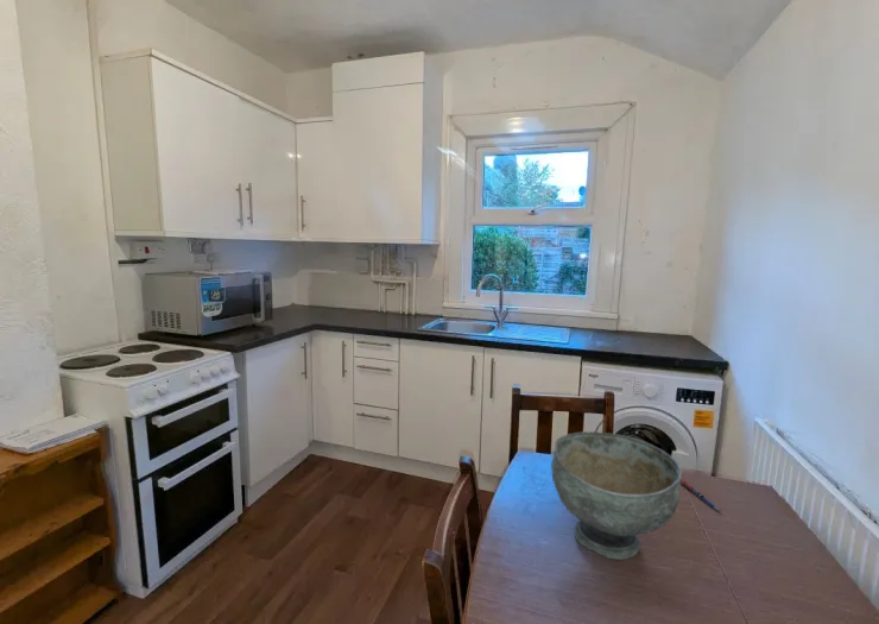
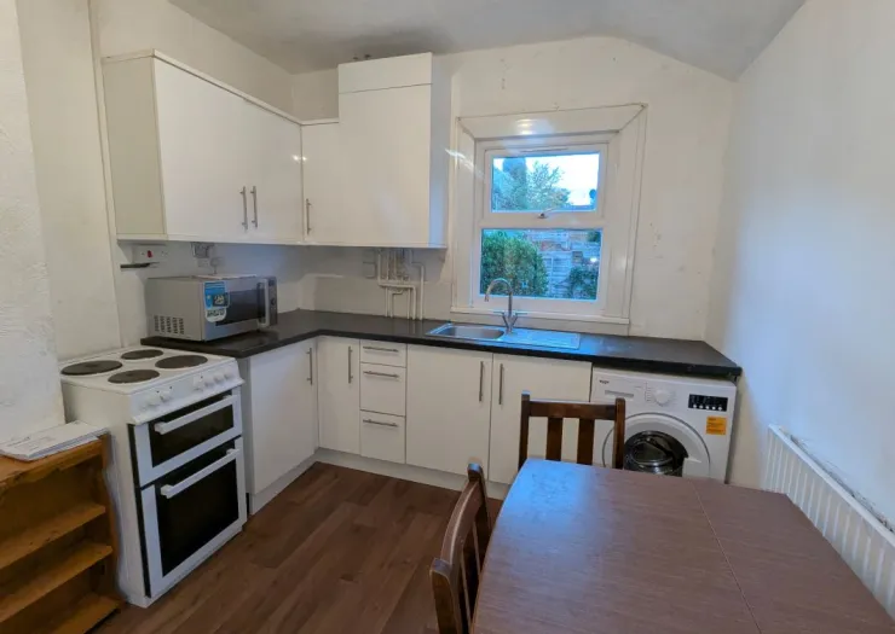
- pen [679,477,722,512]
- decorative bowl [550,430,683,561]
